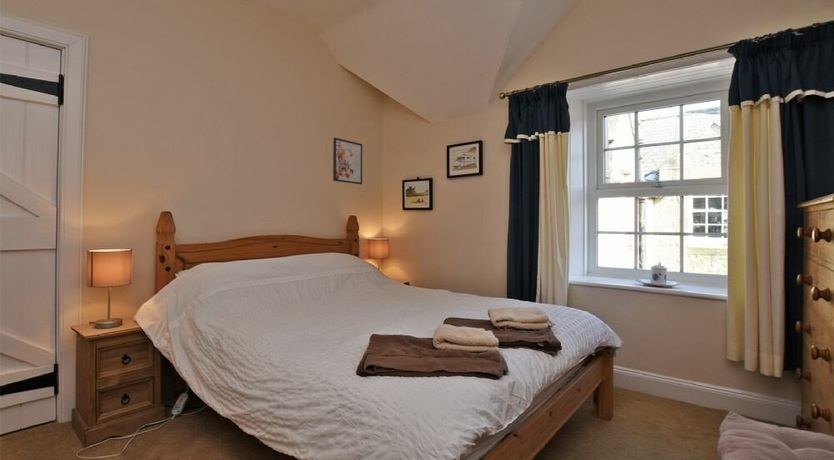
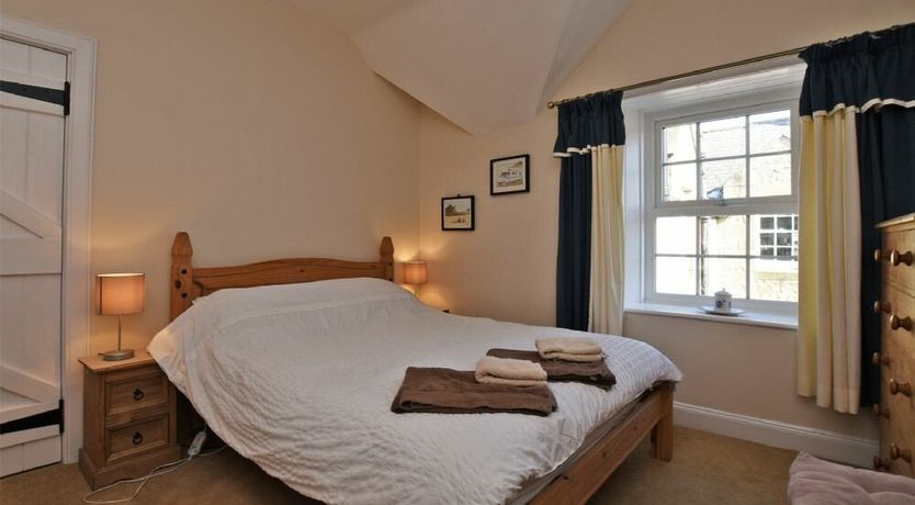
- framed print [332,137,363,185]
